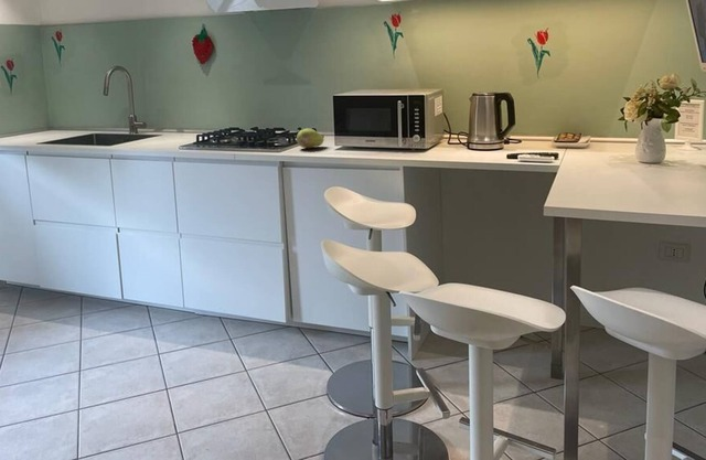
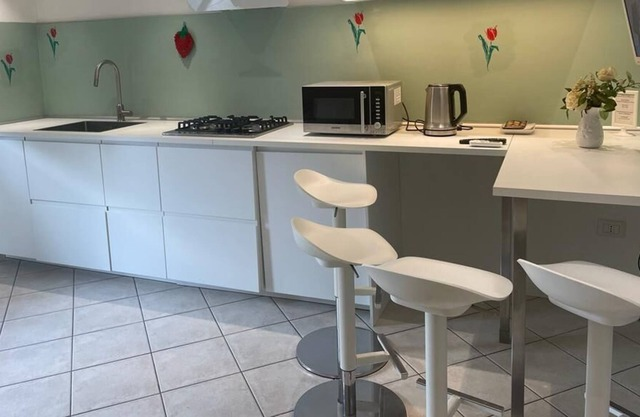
- fruit [296,128,325,149]
